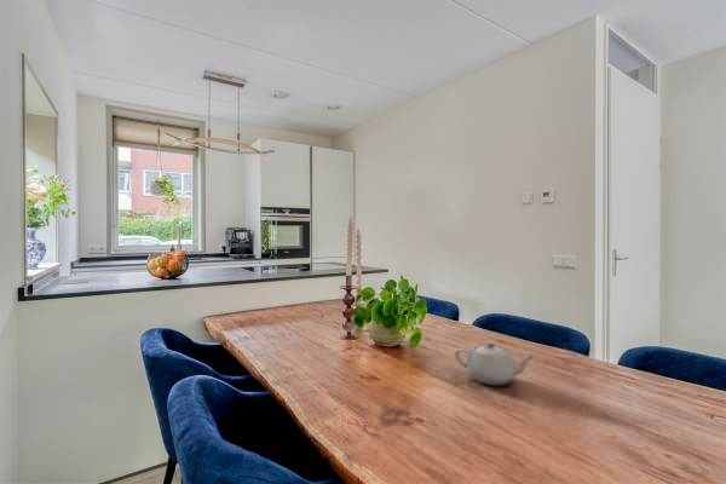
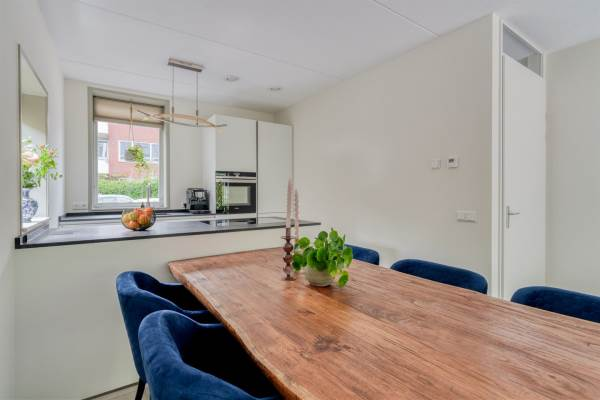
- teapot [454,340,536,386]
